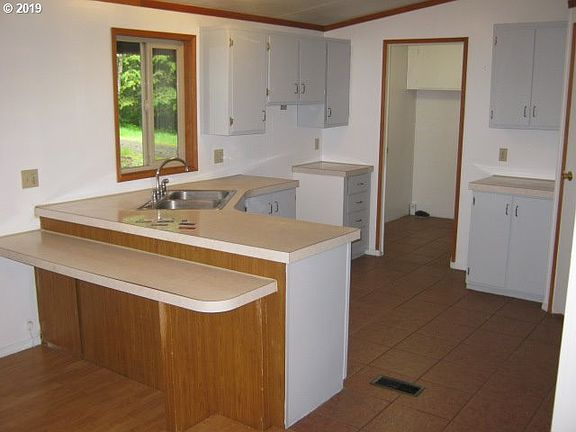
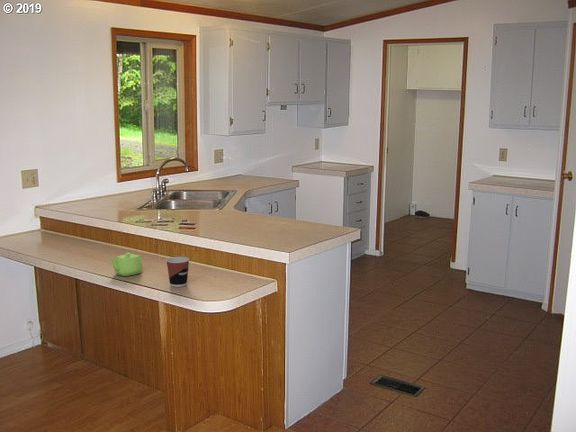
+ cup [165,256,191,288]
+ teapot [109,252,143,277]
